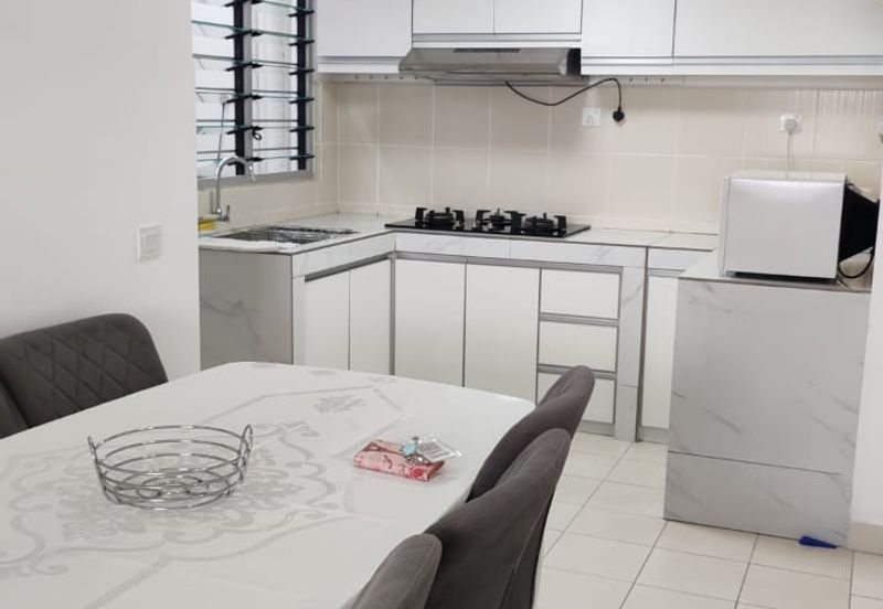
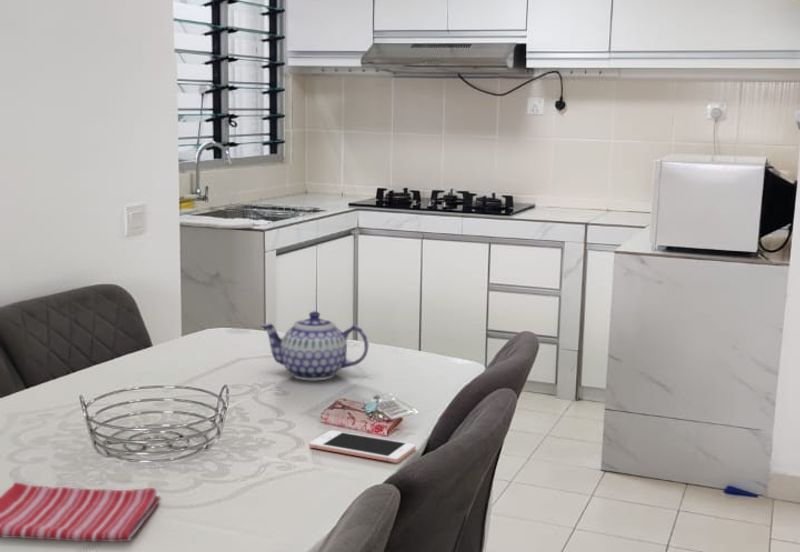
+ teapot [259,310,369,381]
+ dish towel [0,481,162,543]
+ cell phone [308,429,417,464]
